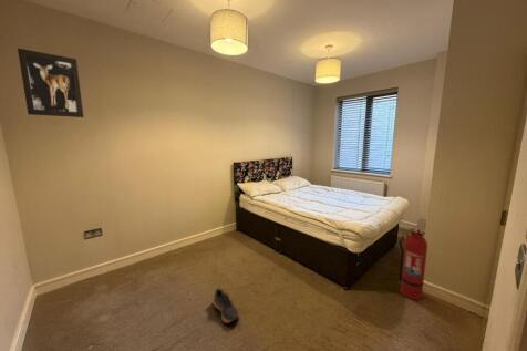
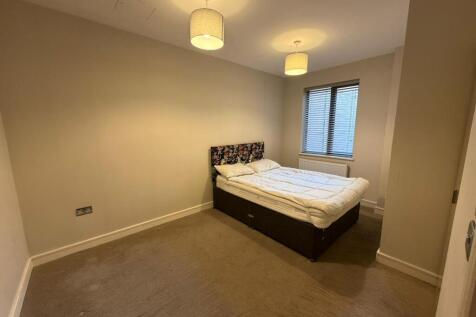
- shoe [211,288,240,324]
- fire extinguisher [397,227,428,301]
- wall art [17,48,84,118]
